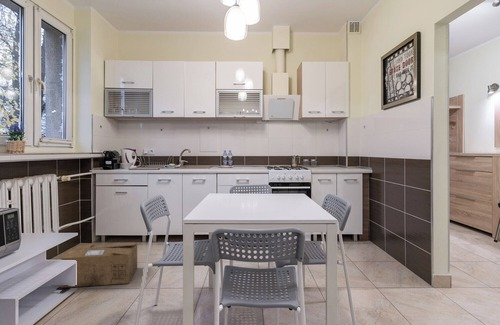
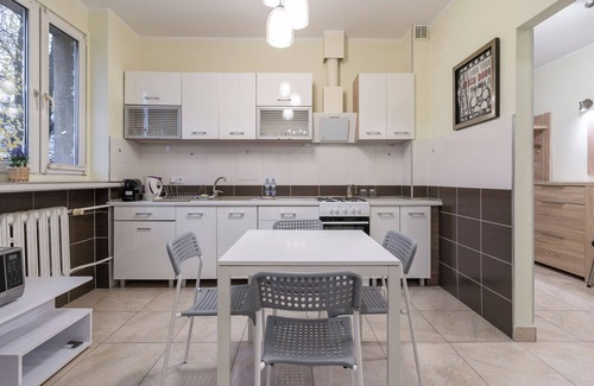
- cardboard box [60,242,138,289]
